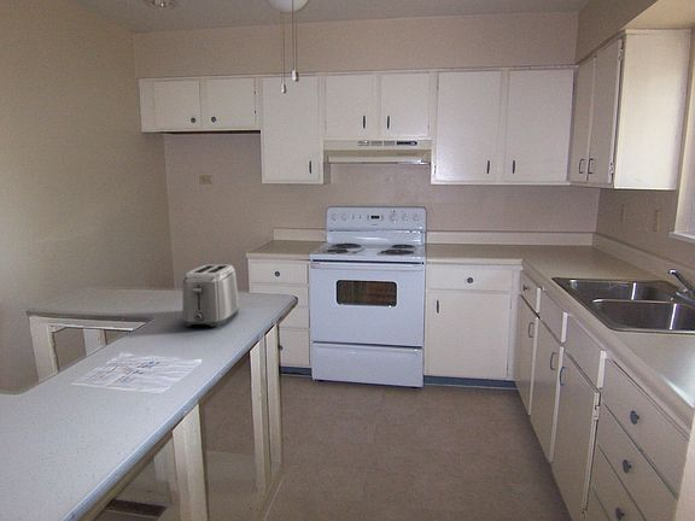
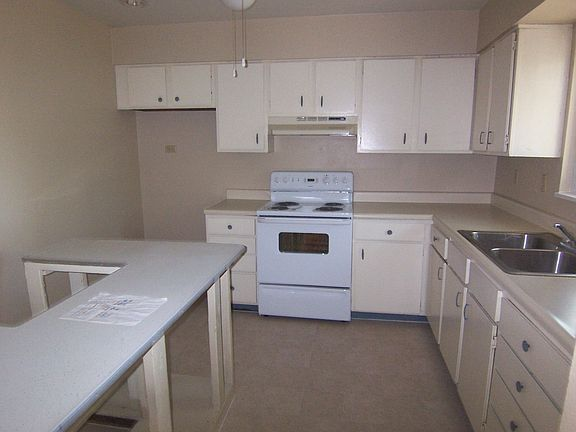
- toaster [181,264,240,328]
